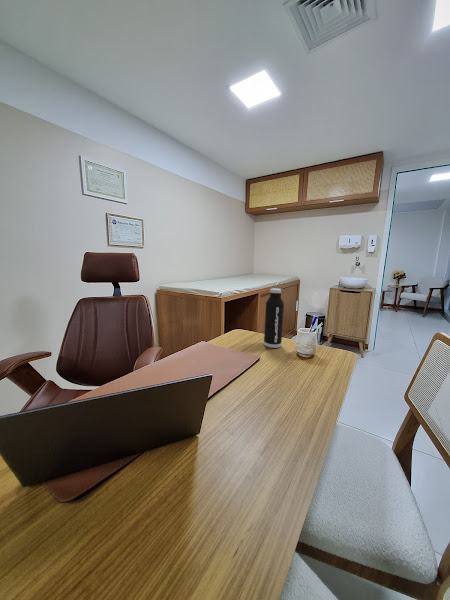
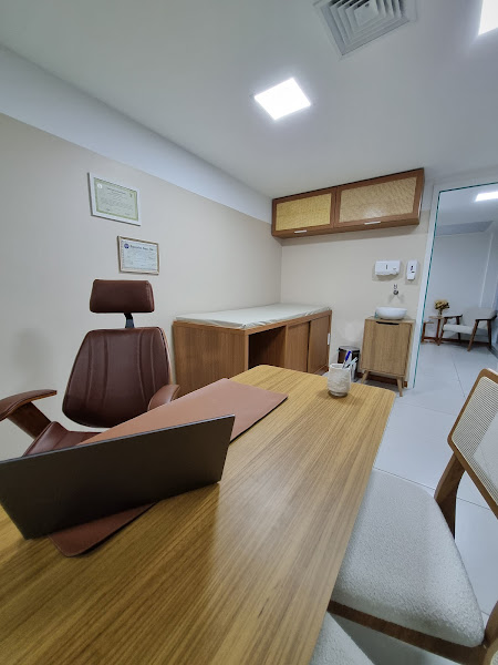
- water bottle [263,287,285,349]
